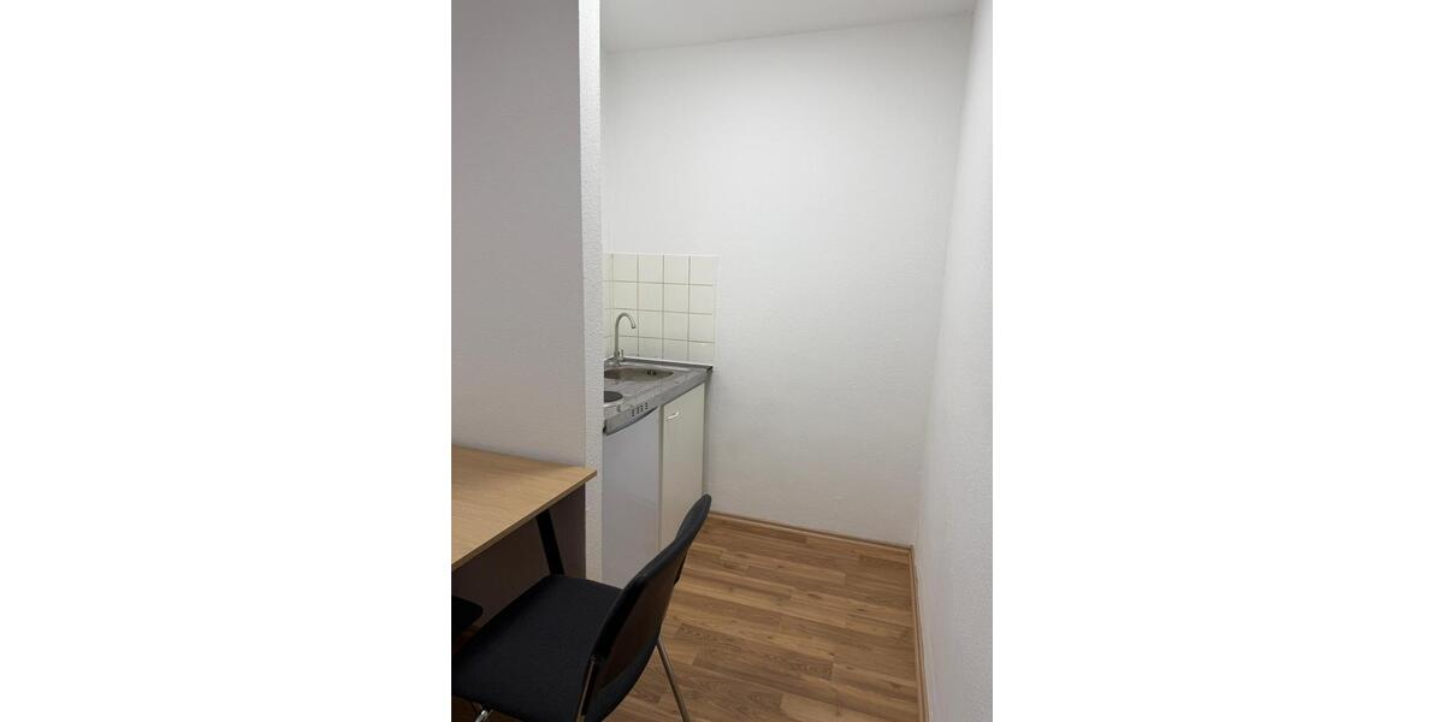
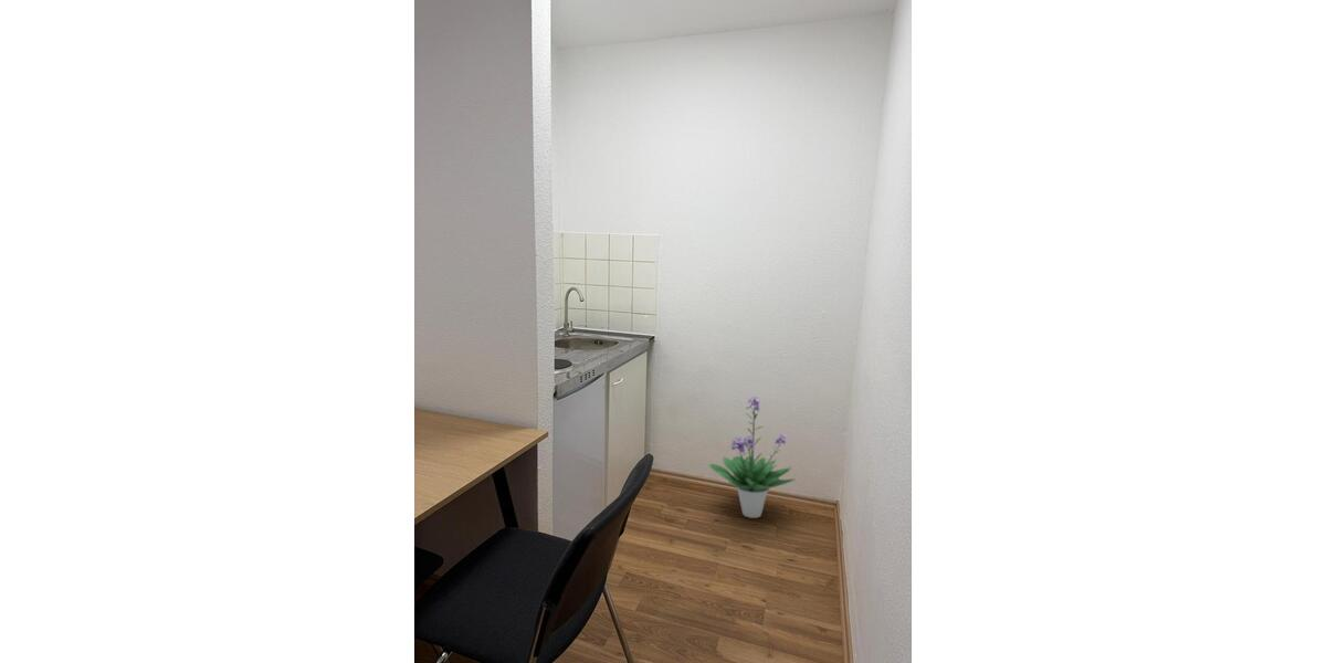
+ potted plant [708,394,796,519]
